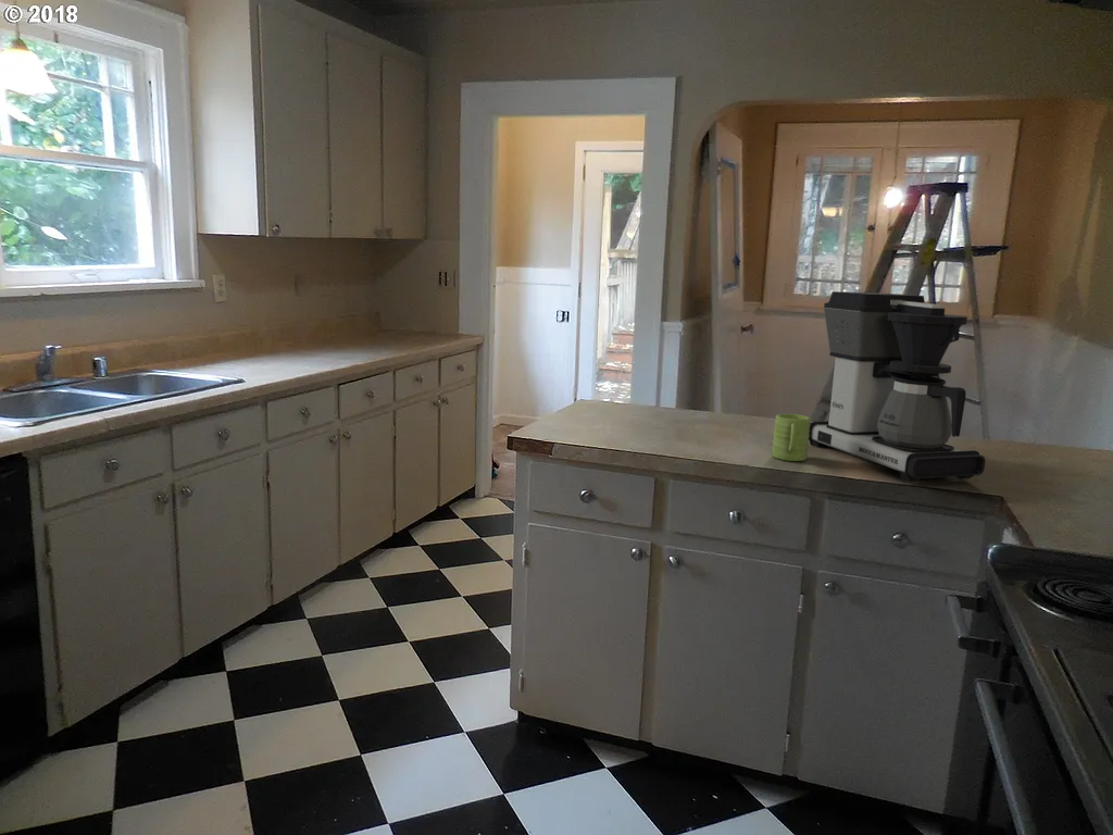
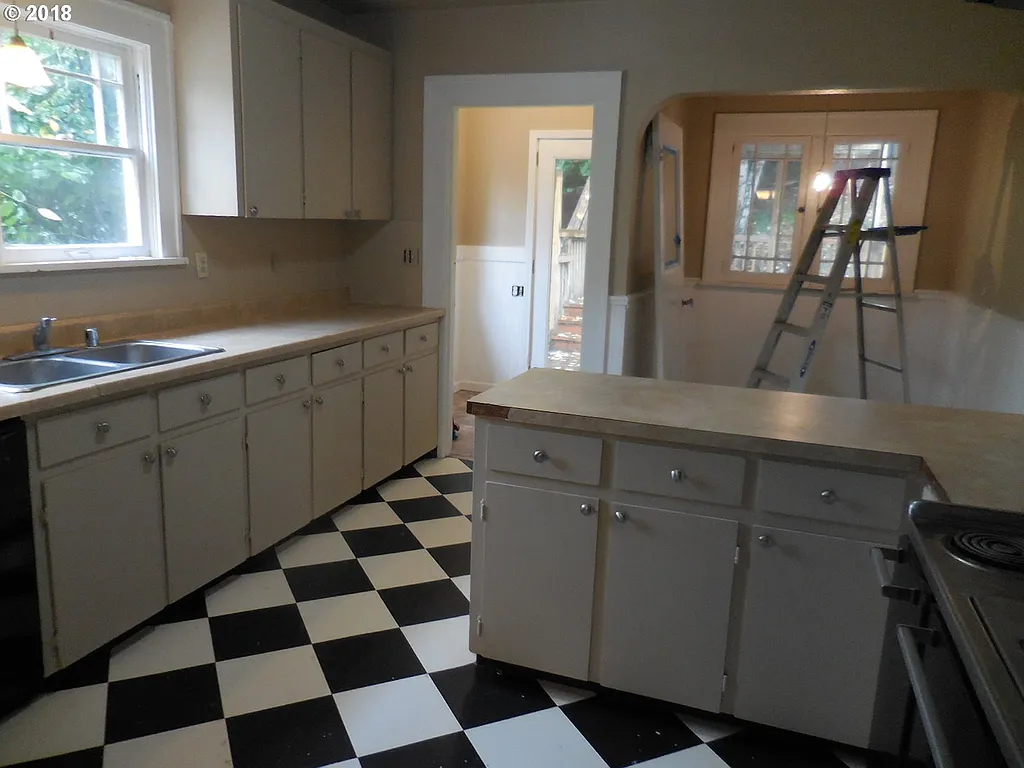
- mug [771,413,812,462]
- coffee maker [809,290,986,483]
